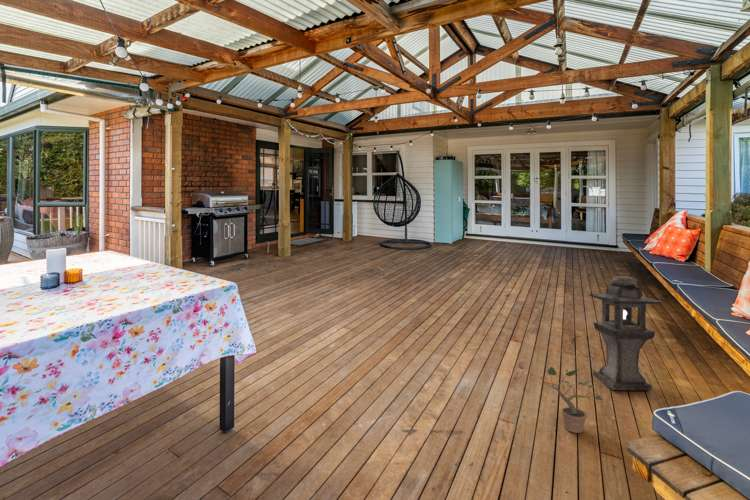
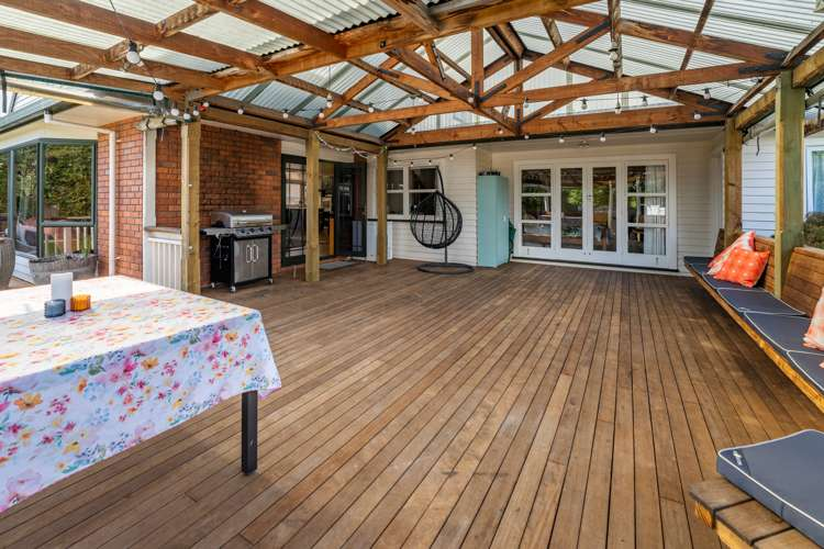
- potted plant [537,365,604,434]
- lantern [588,275,664,391]
